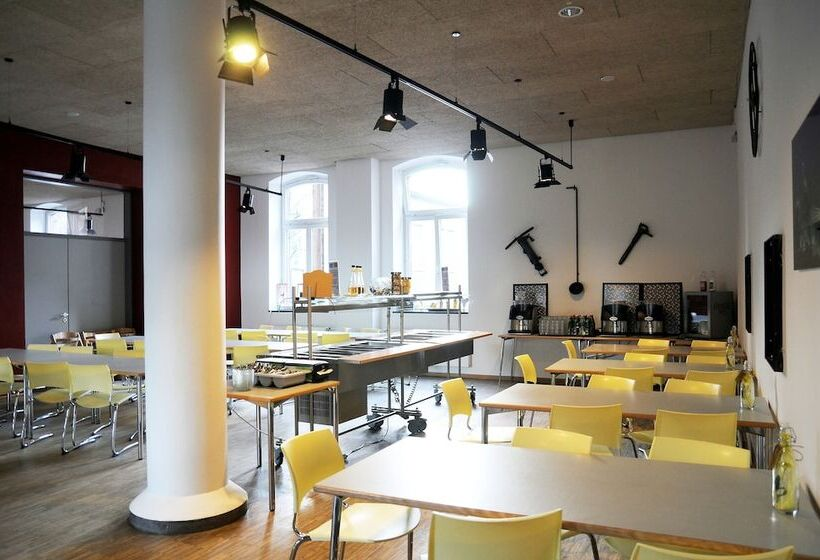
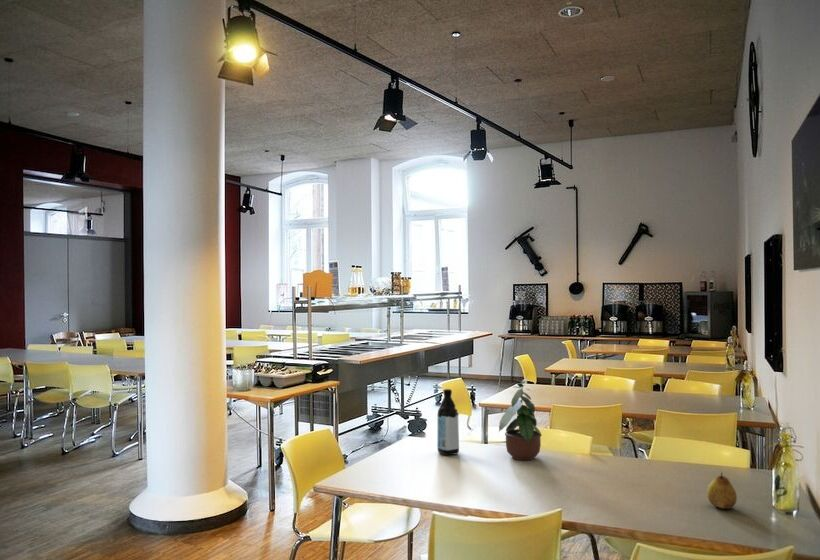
+ fruit [706,472,738,510]
+ potted plant [498,376,543,461]
+ water bottle [436,388,460,457]
